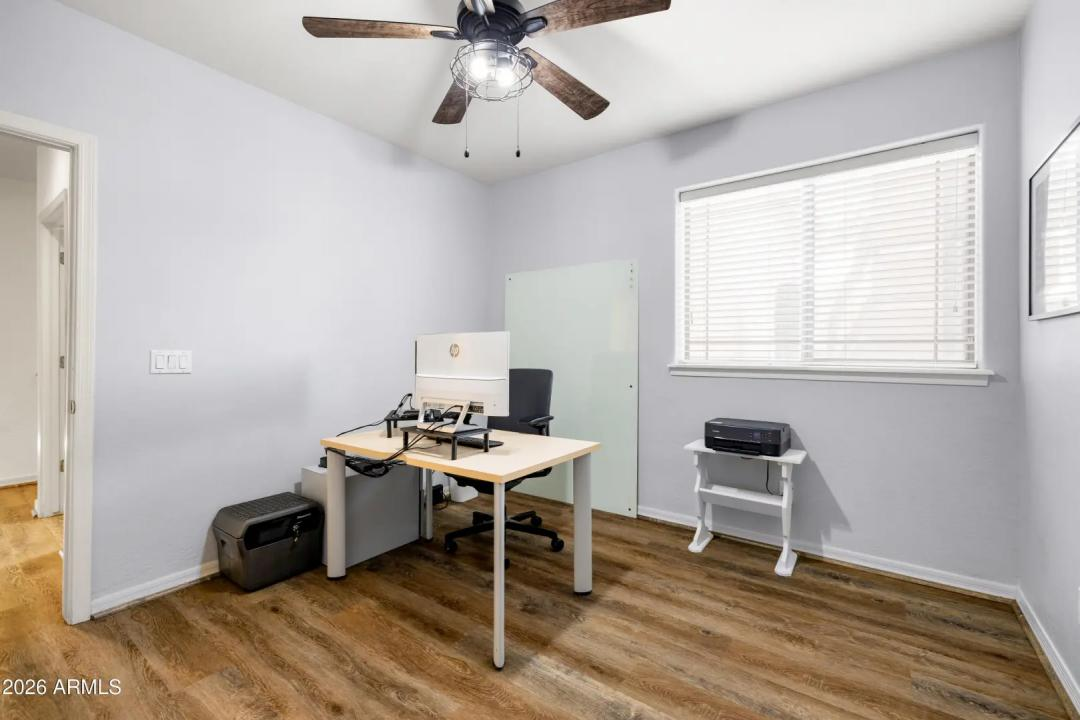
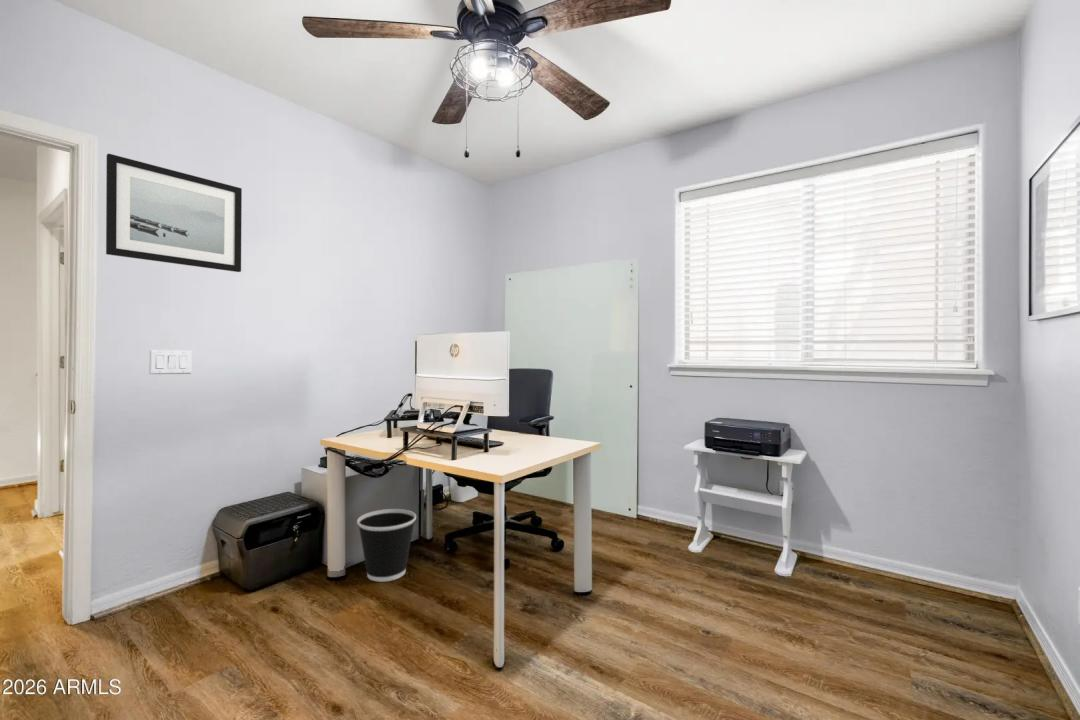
+ wall art [105,153,243,273]
+ wastebasket [356,508,417,583]
